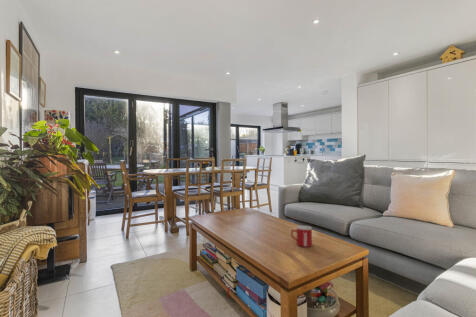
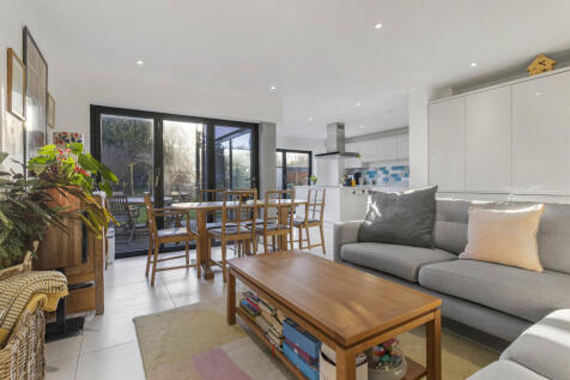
- mug [290,225,313,248]
